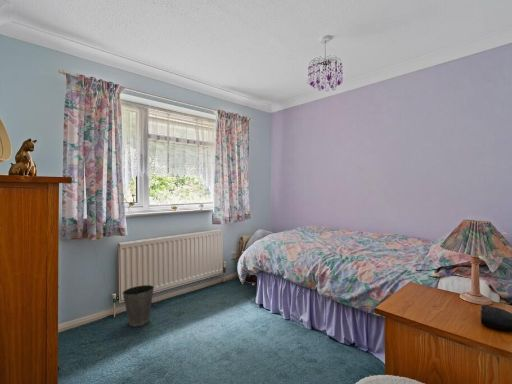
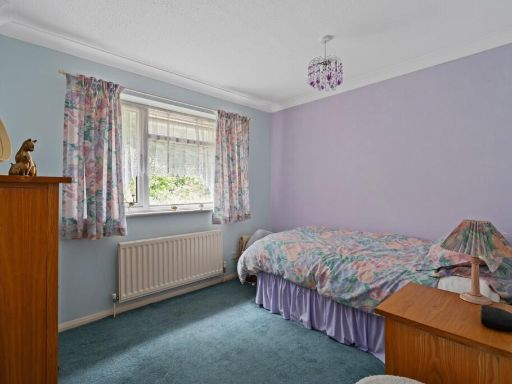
- waste basket [122,284,155,327]
